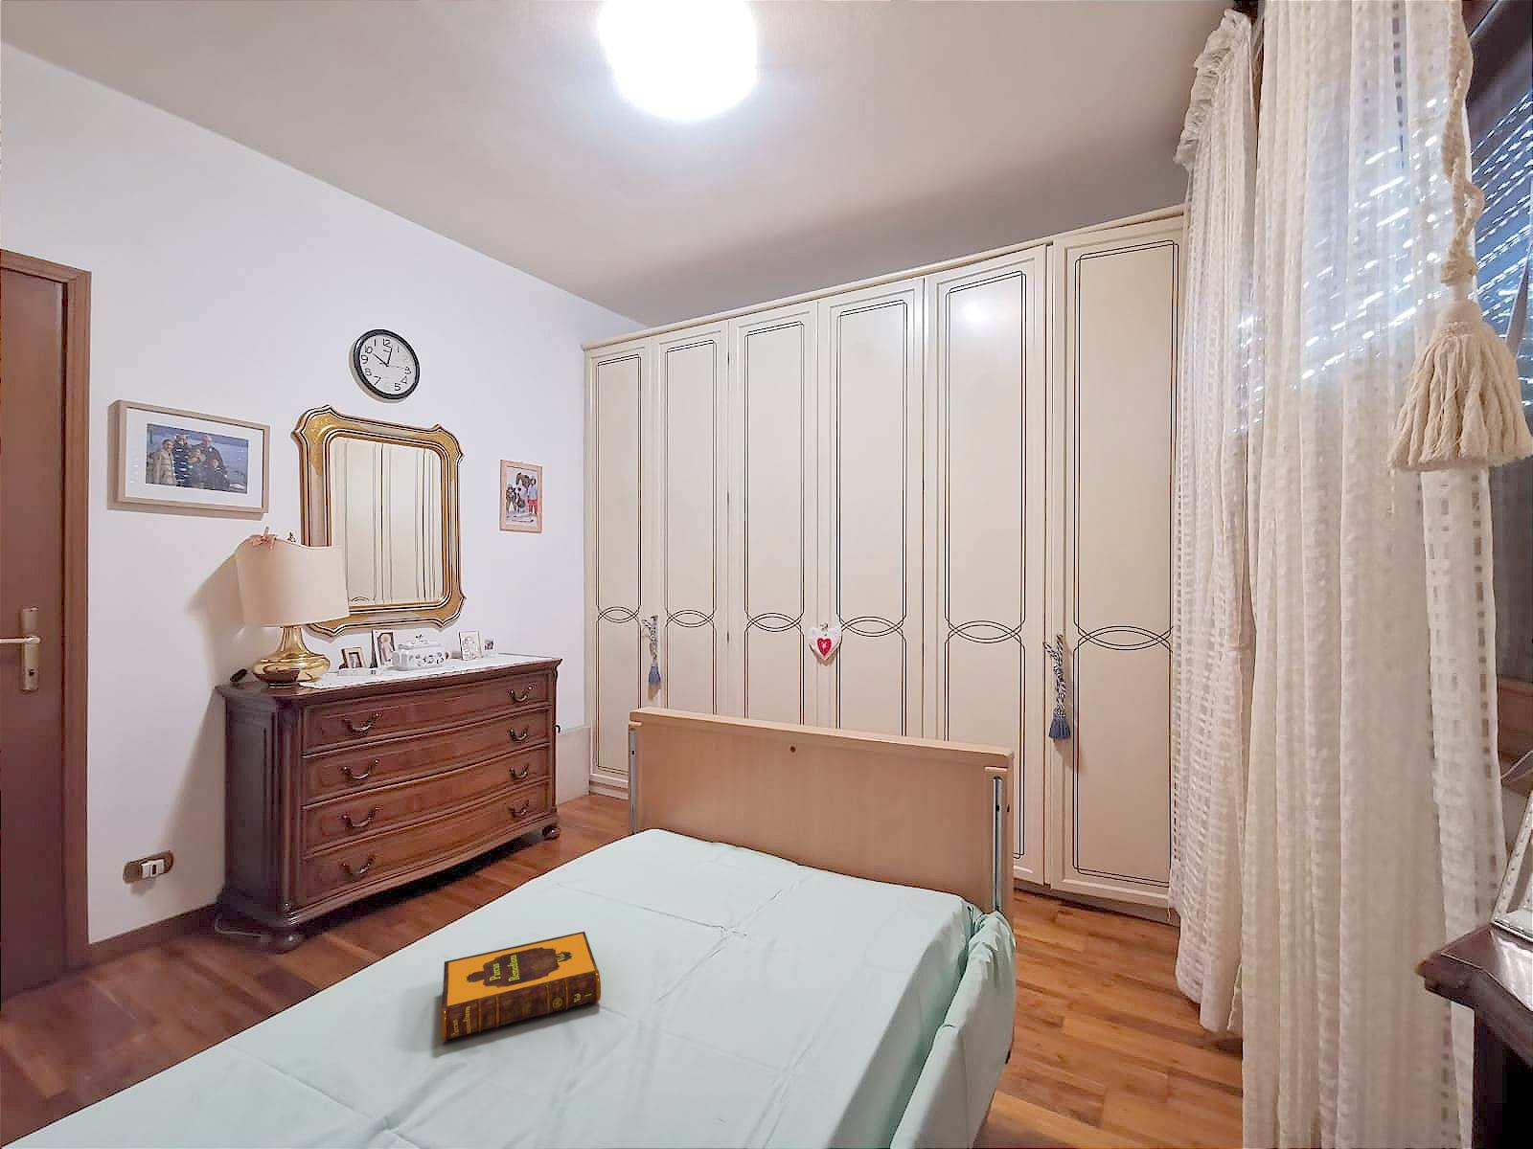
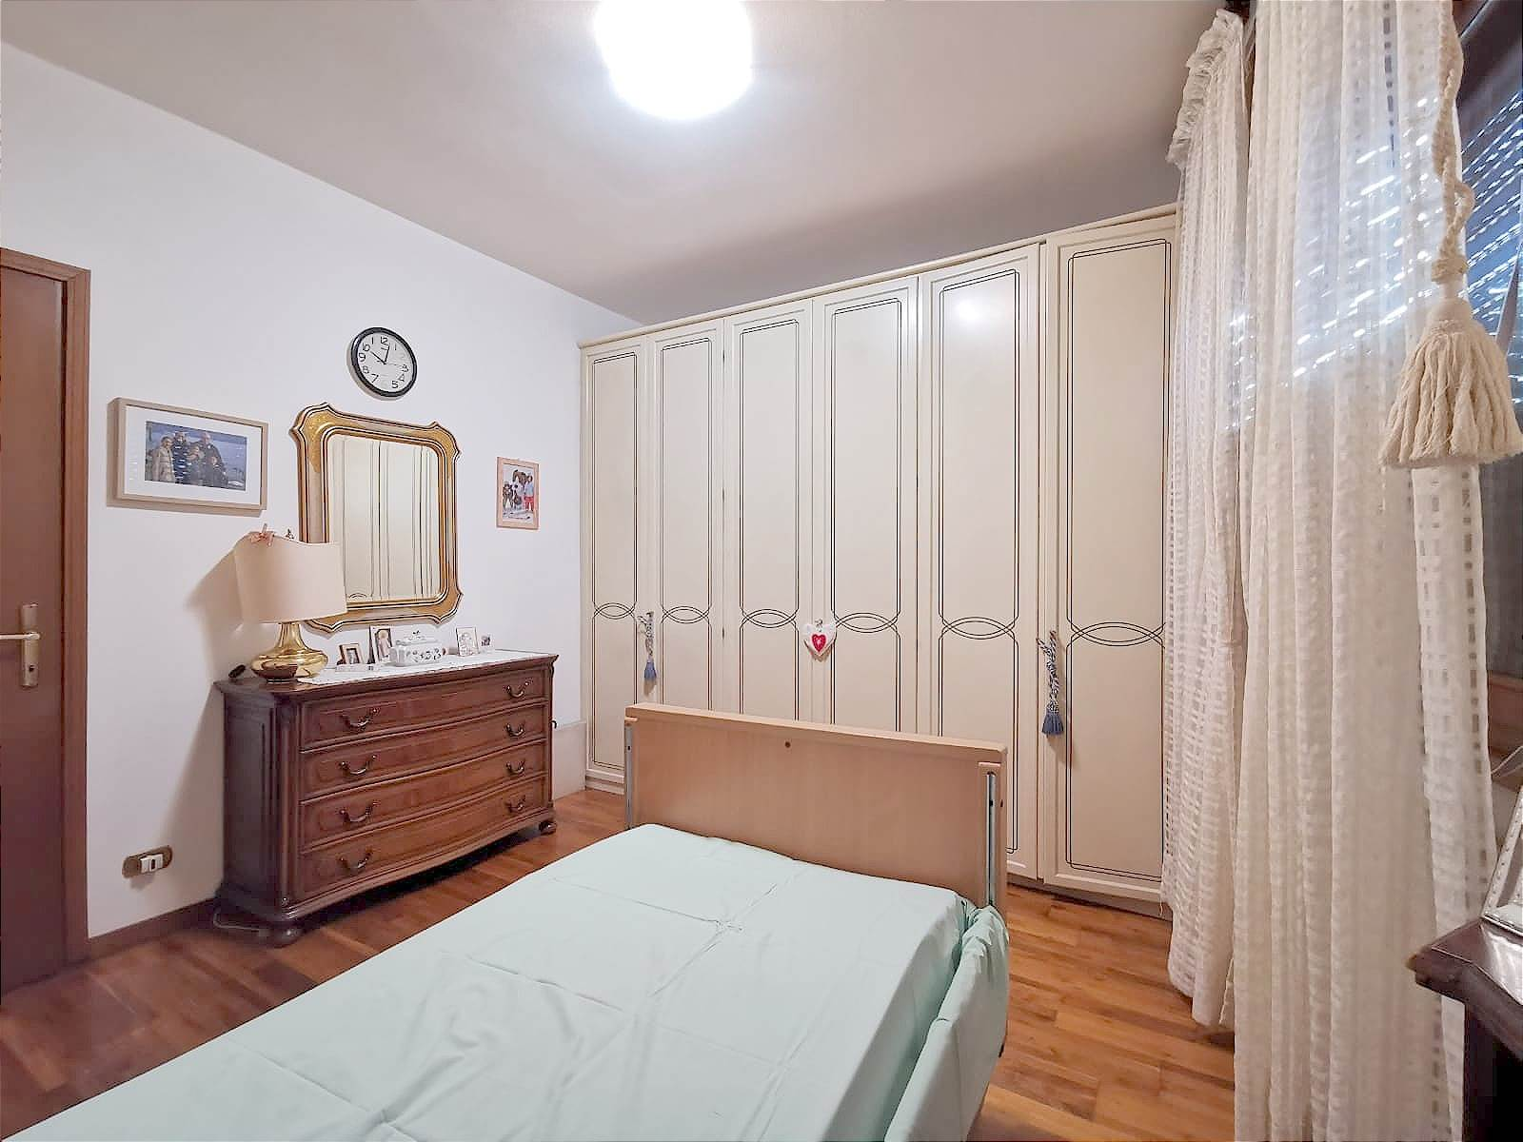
- hardback book [441,931,601,1043]
